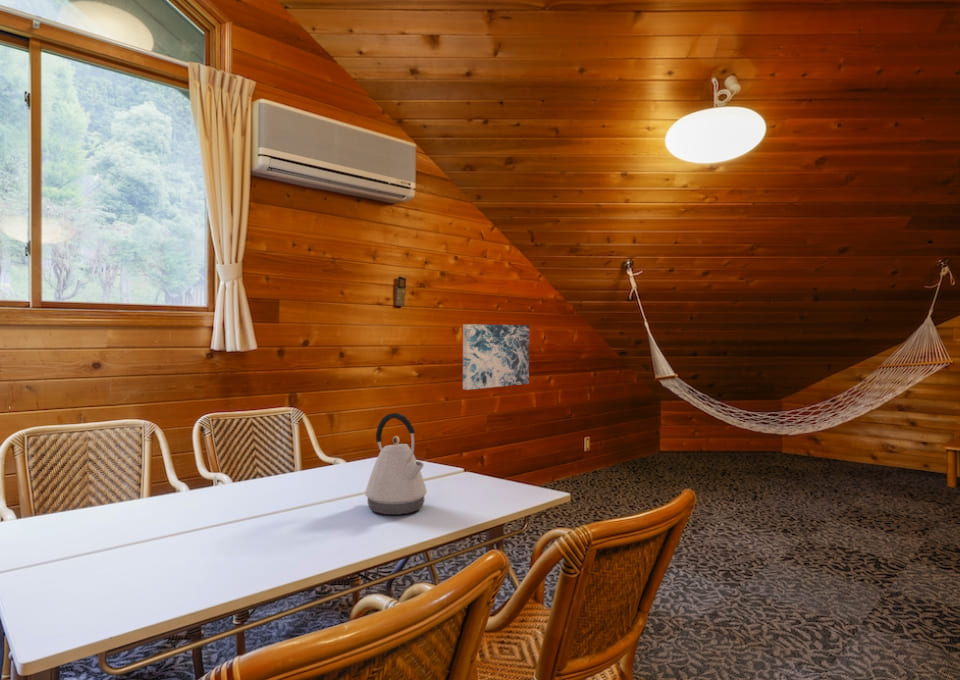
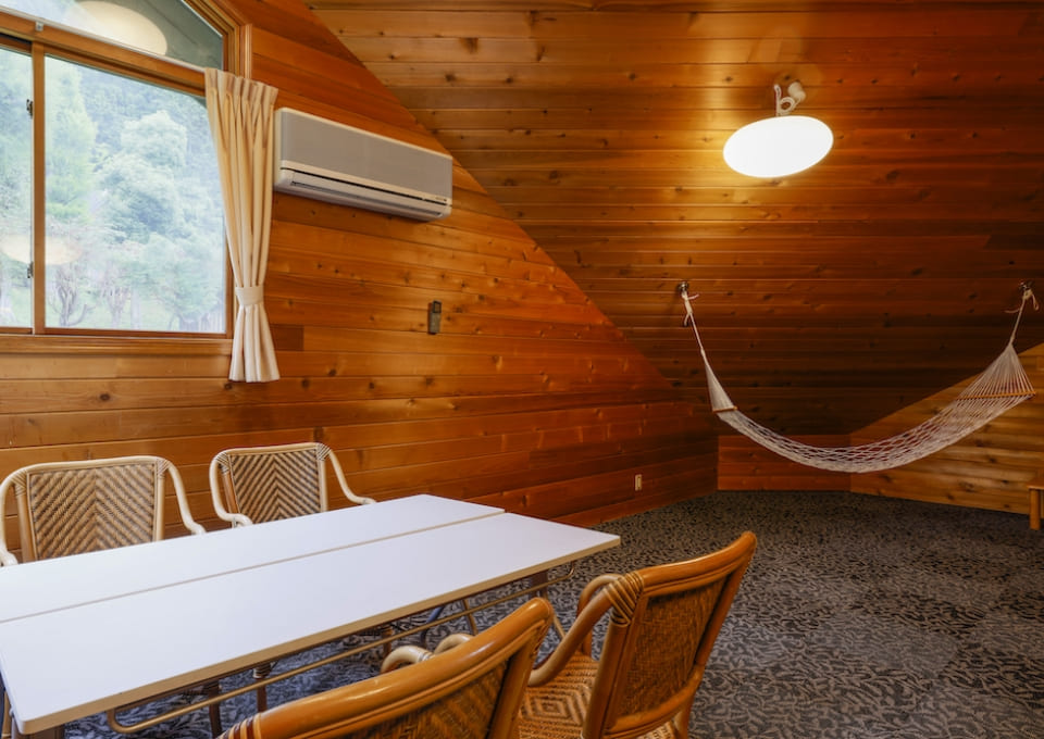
- wall art [462,323,530,391]
- kettle [364,412,428,516]
